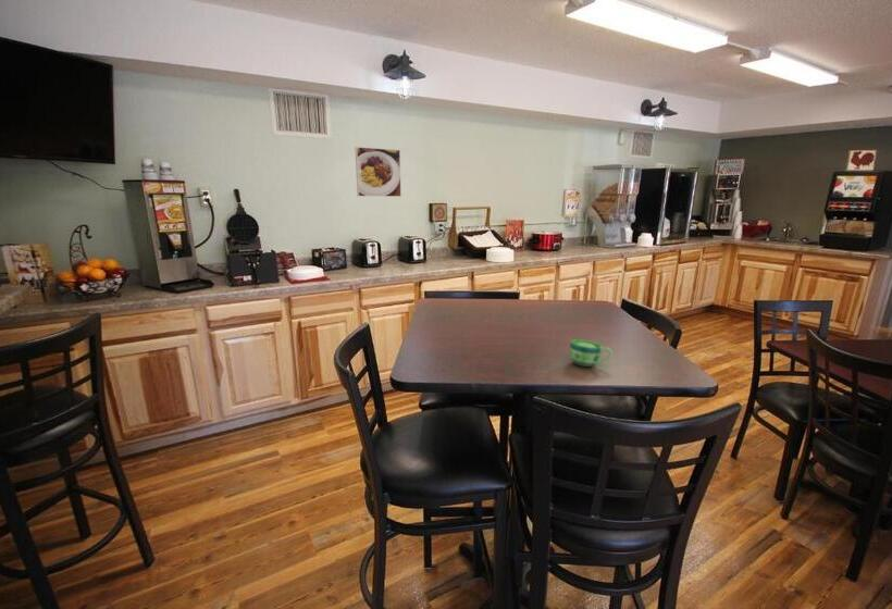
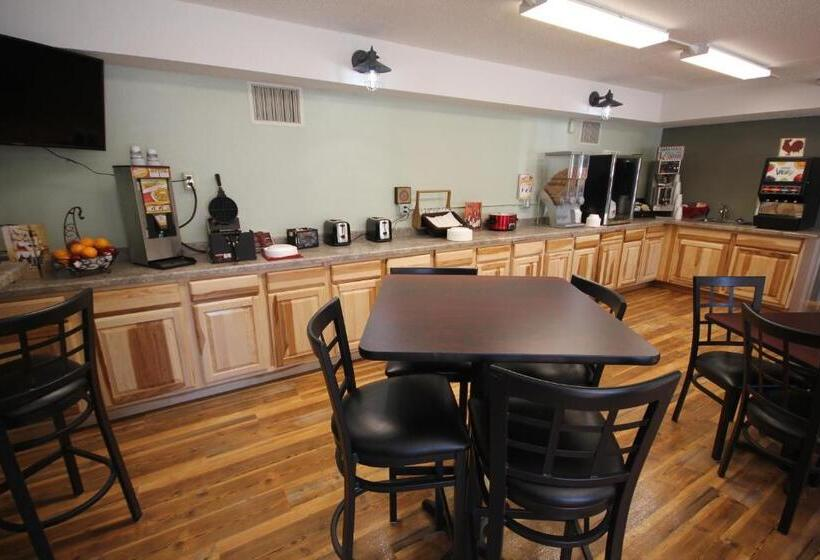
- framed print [354,146,402,198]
- cup [569,338,614,368]
